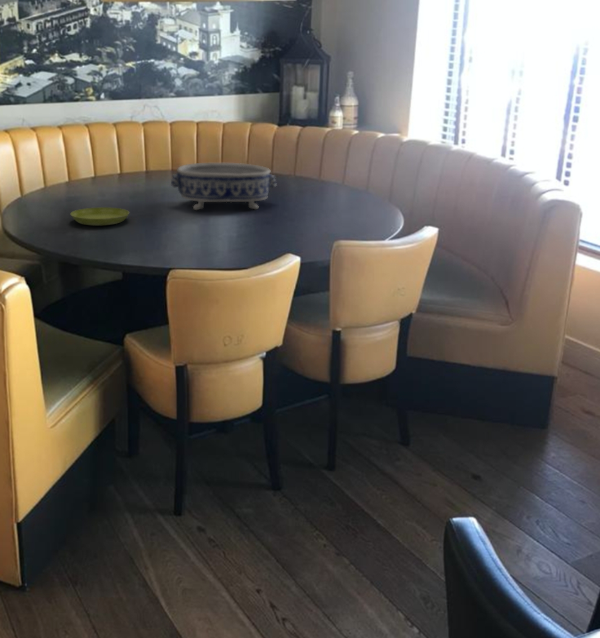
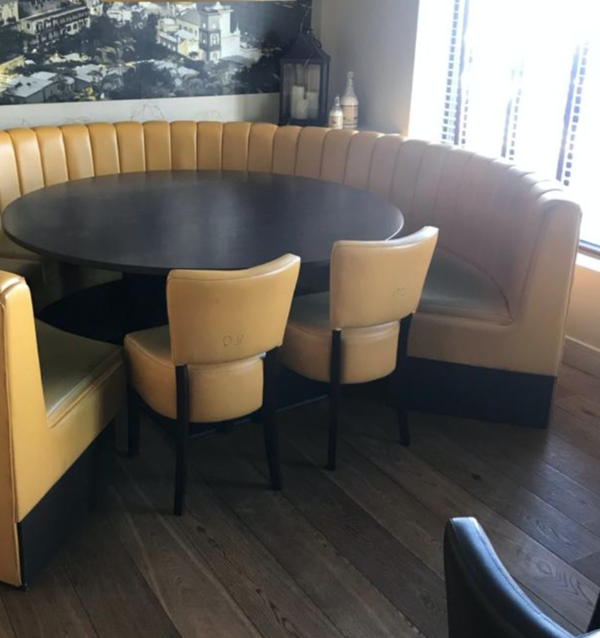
- saucer [70,206,130,226]
- decorative bowl [170,162,278,211]
